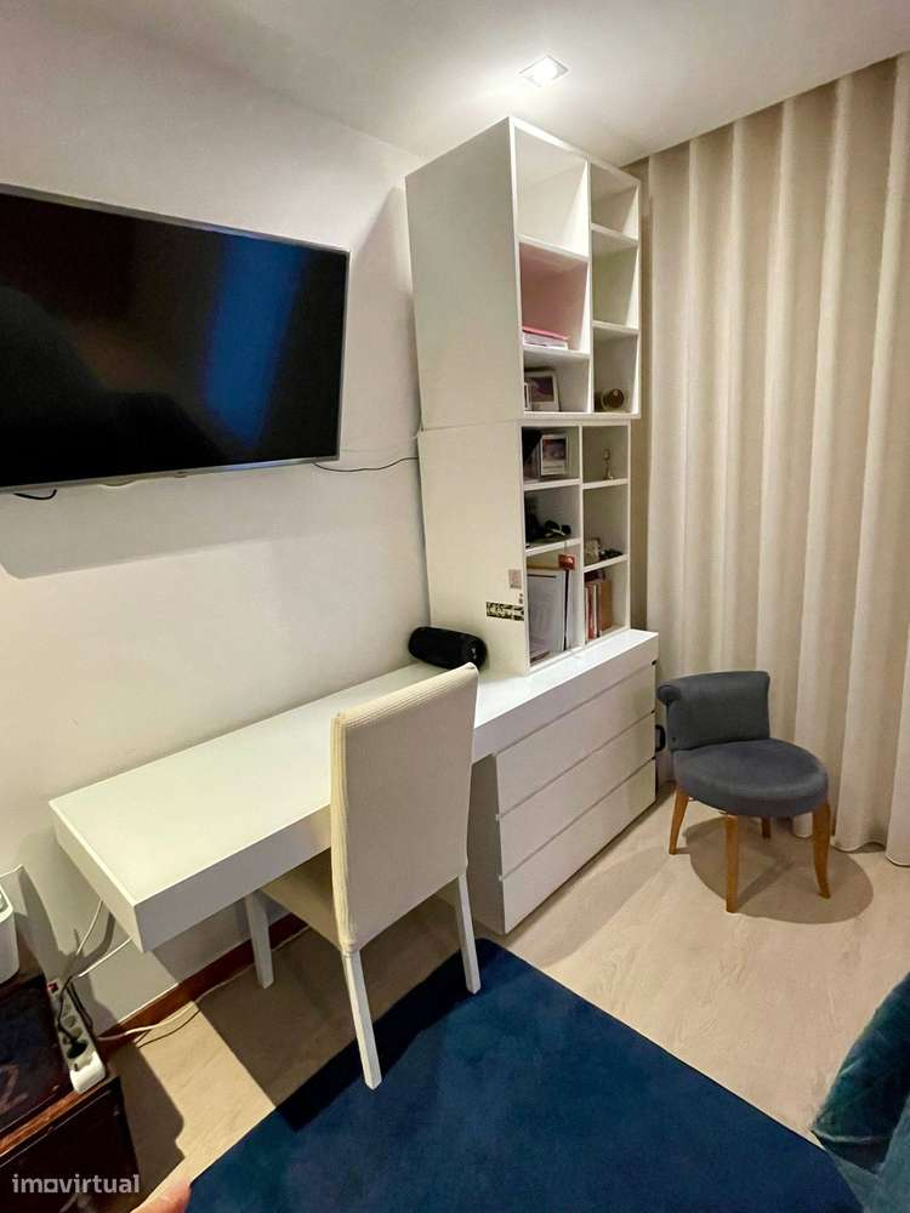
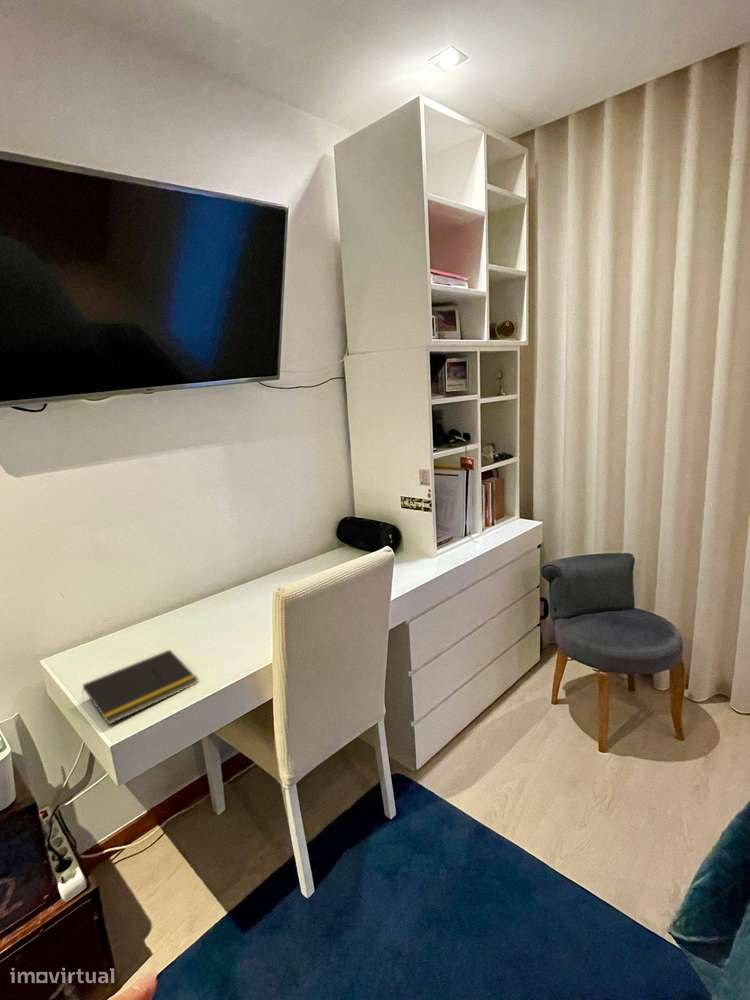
+ notepad [82,649,200,726]
